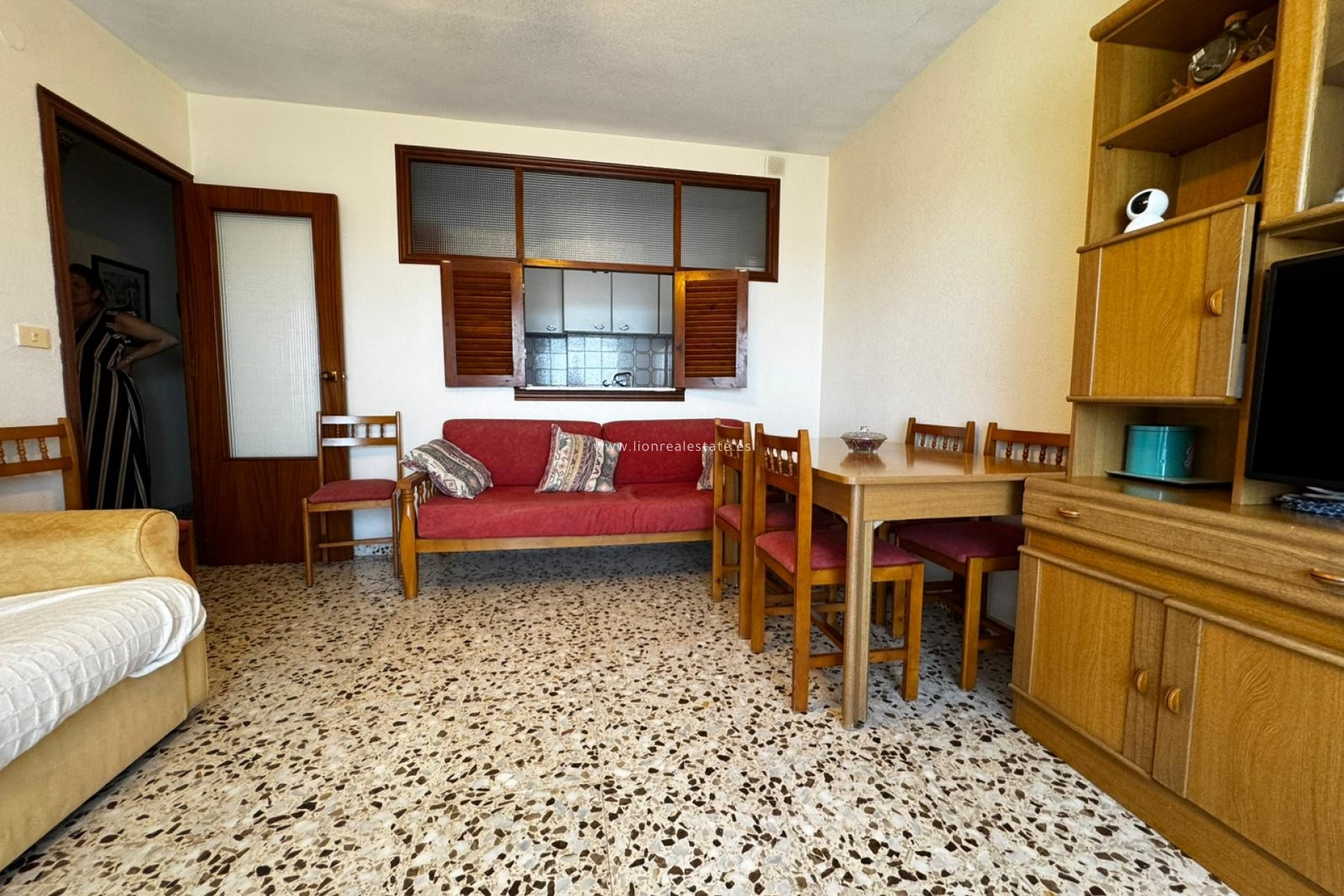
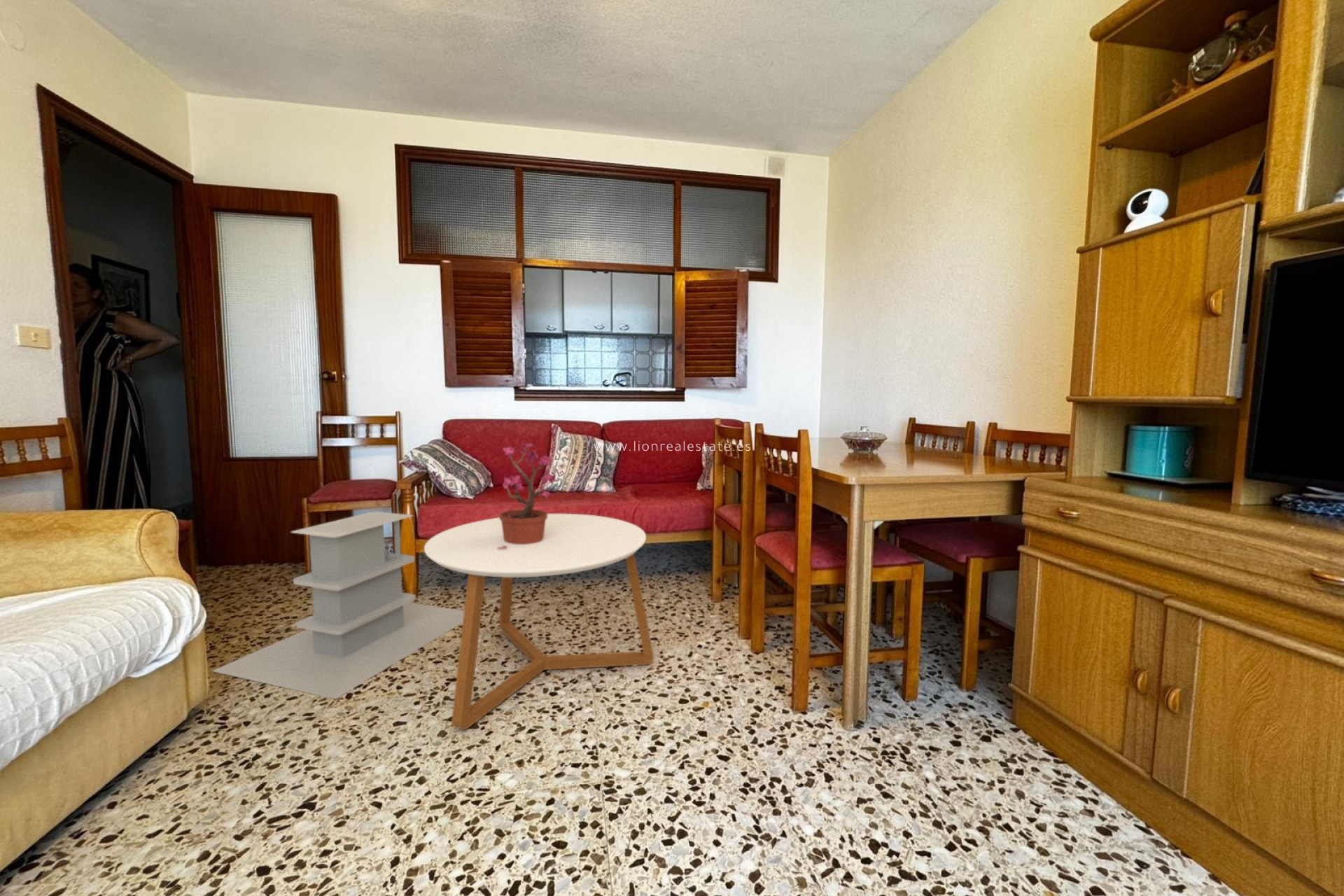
+ coffee table [423,513,654,731]
+ potted plant [497,442,559,549]
+ side table [211,511,464,700]
